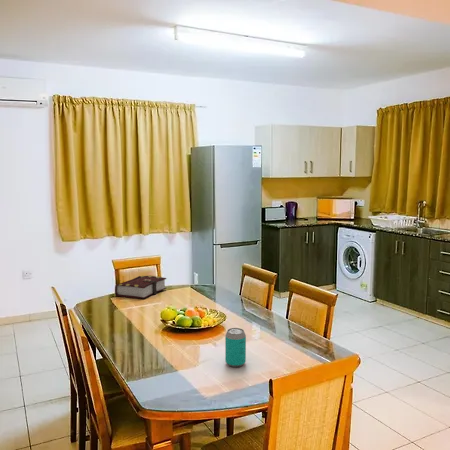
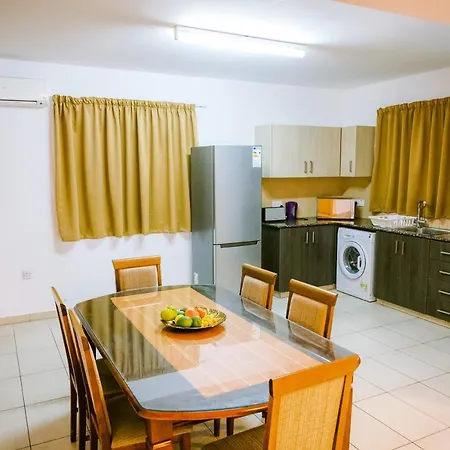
- book [114,275,168,299]
- beverage can [224,327,247,368]
